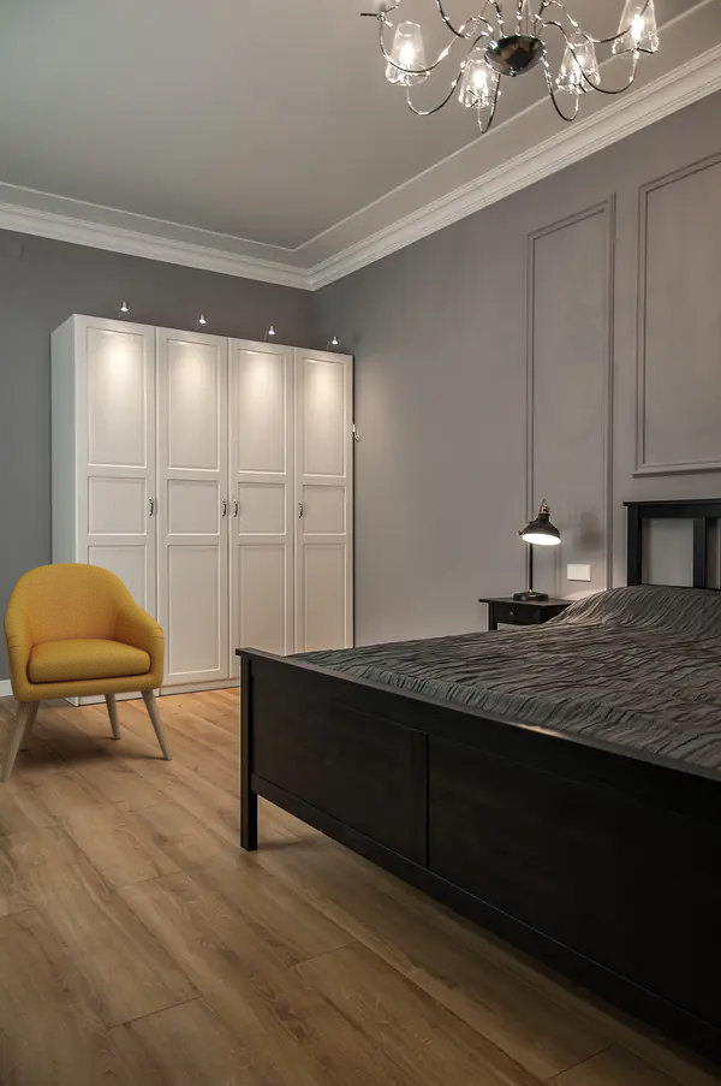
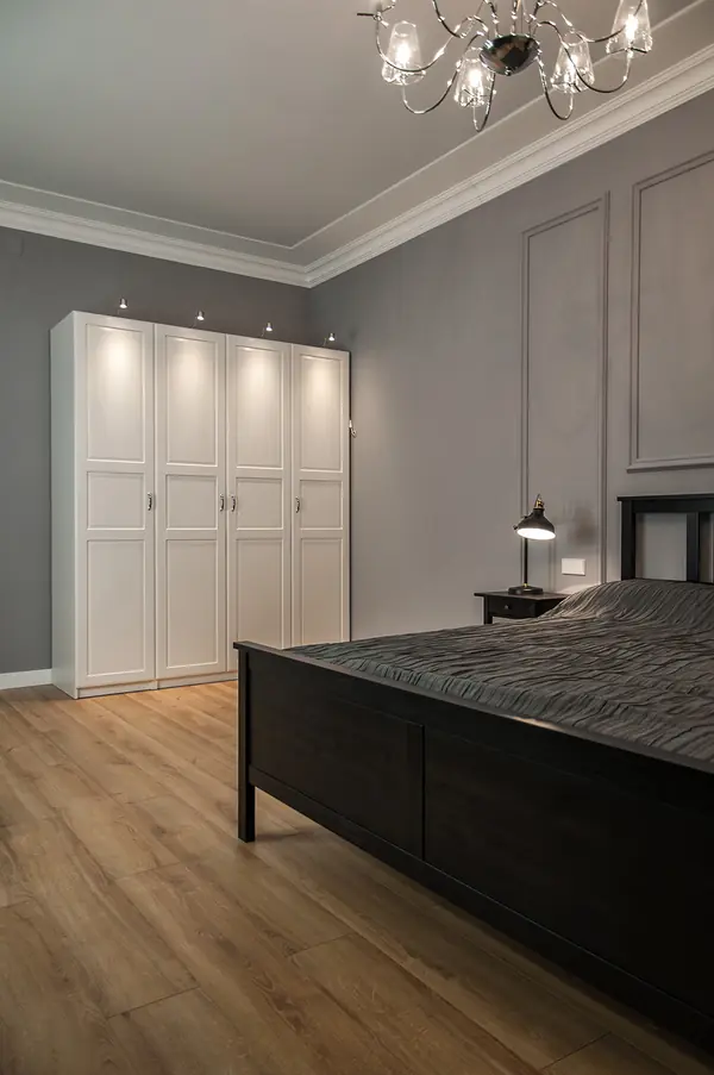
- armchair [0,562,173,783]
